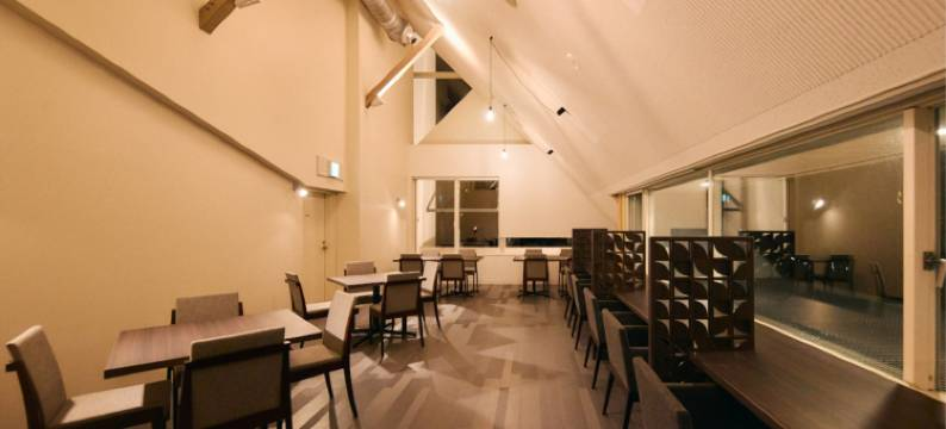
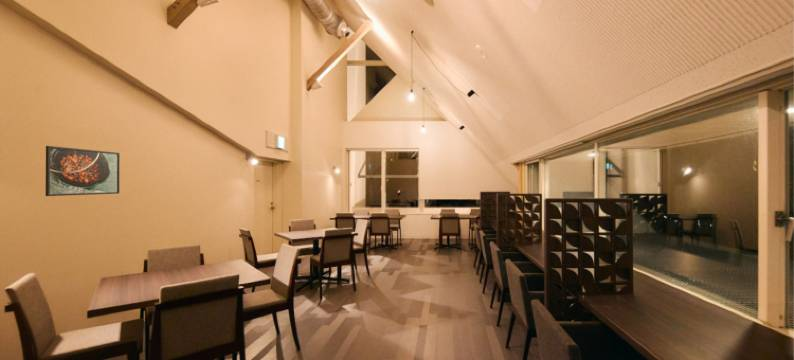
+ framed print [45,145,121,197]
